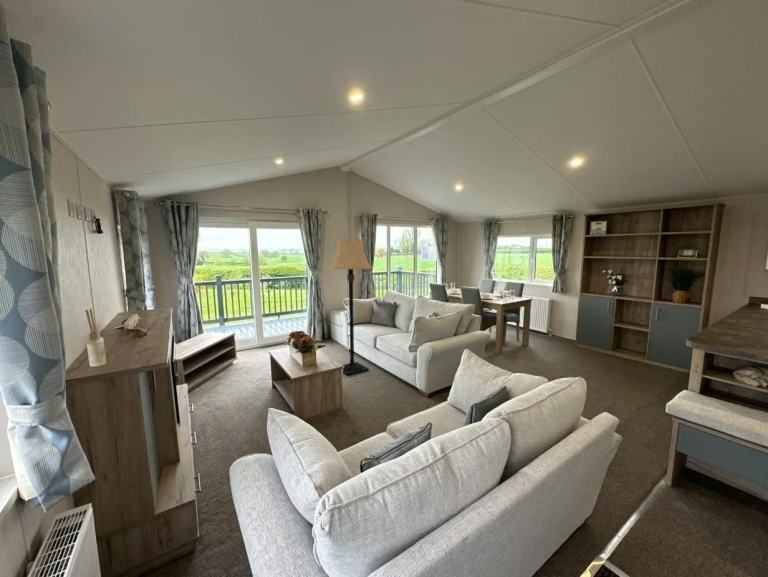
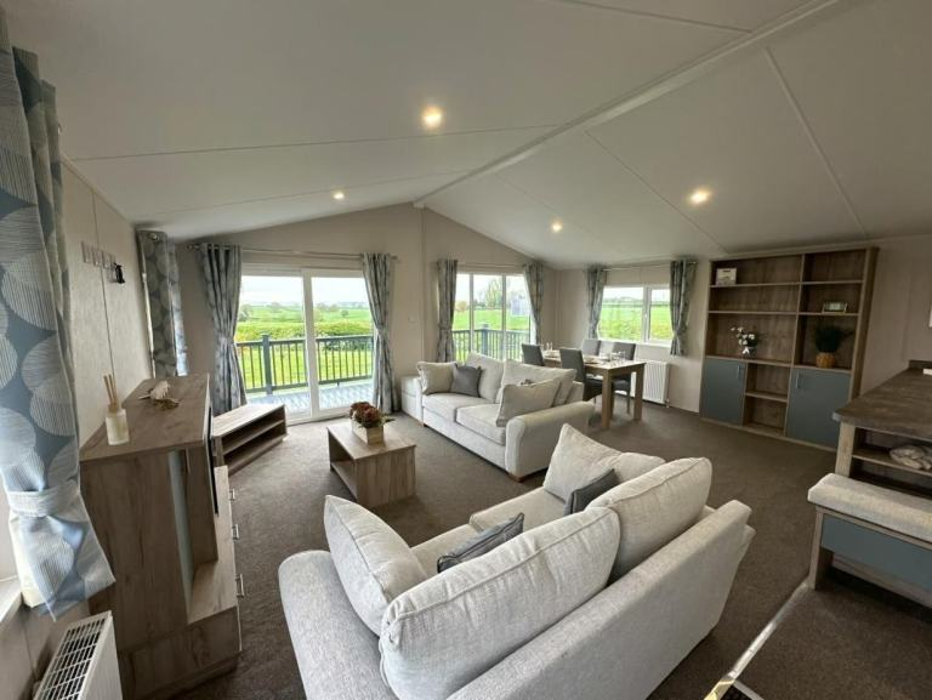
- lamp [329,238,373,376]
